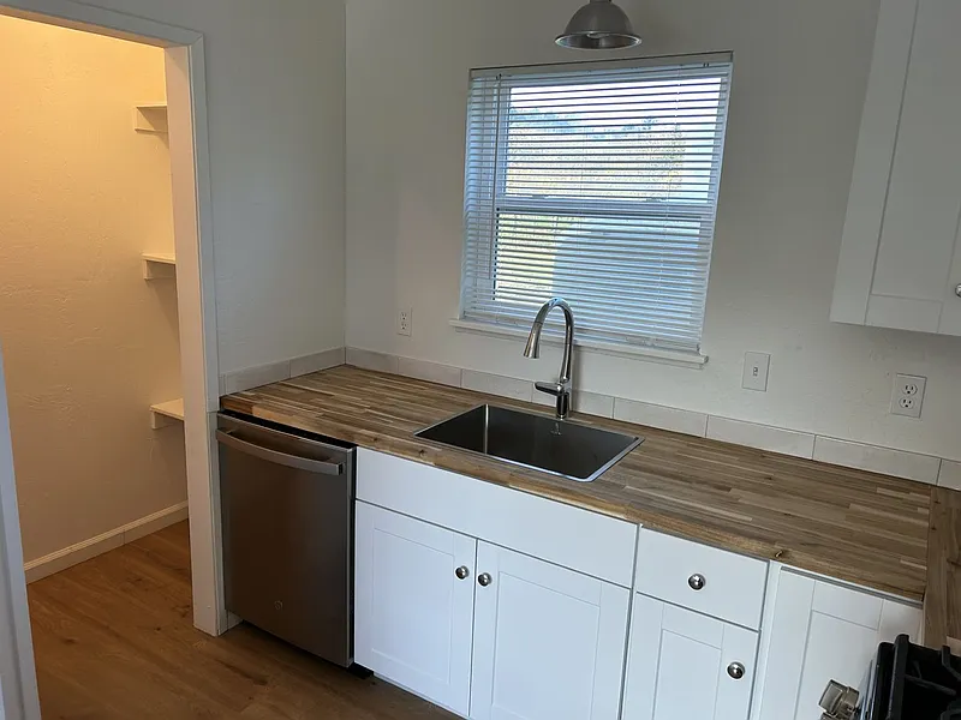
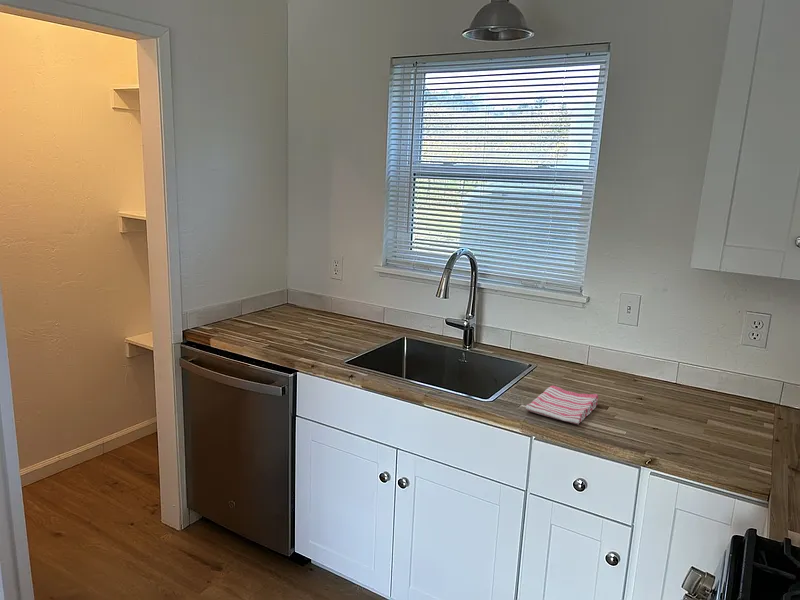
+ dish towel [525,385,599,425]
